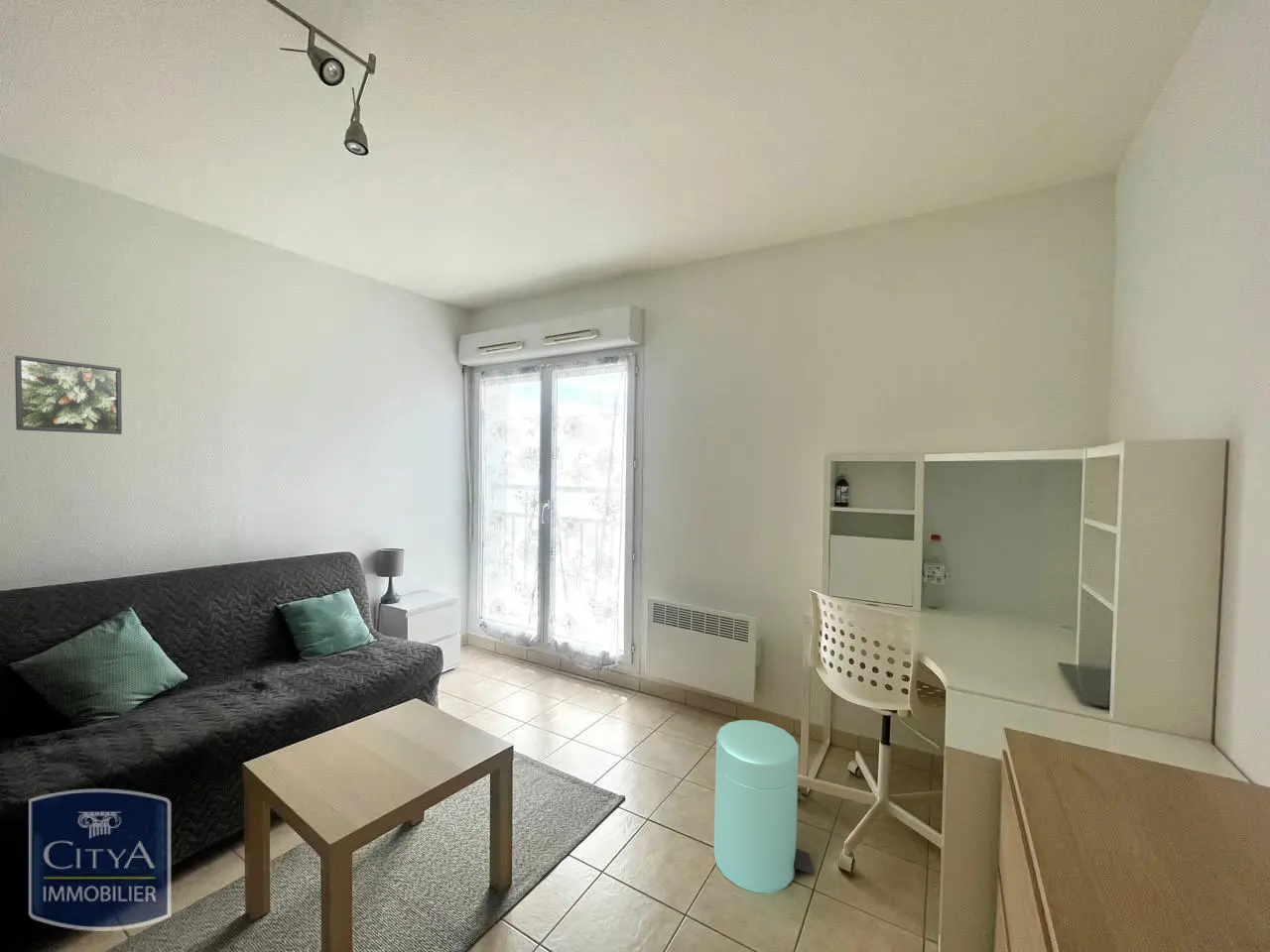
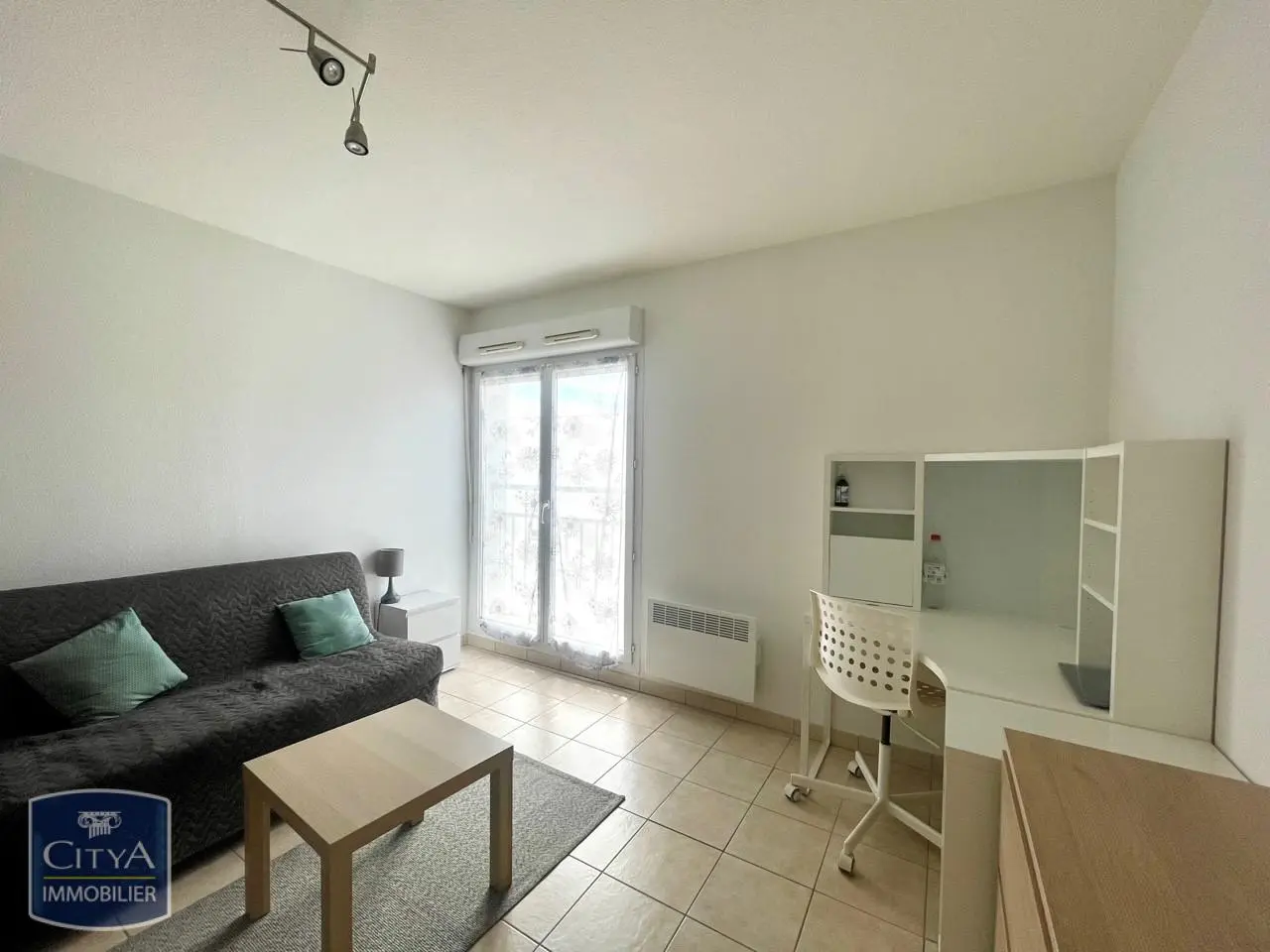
- trash can [713,719,814,893]
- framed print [14,355,123,435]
